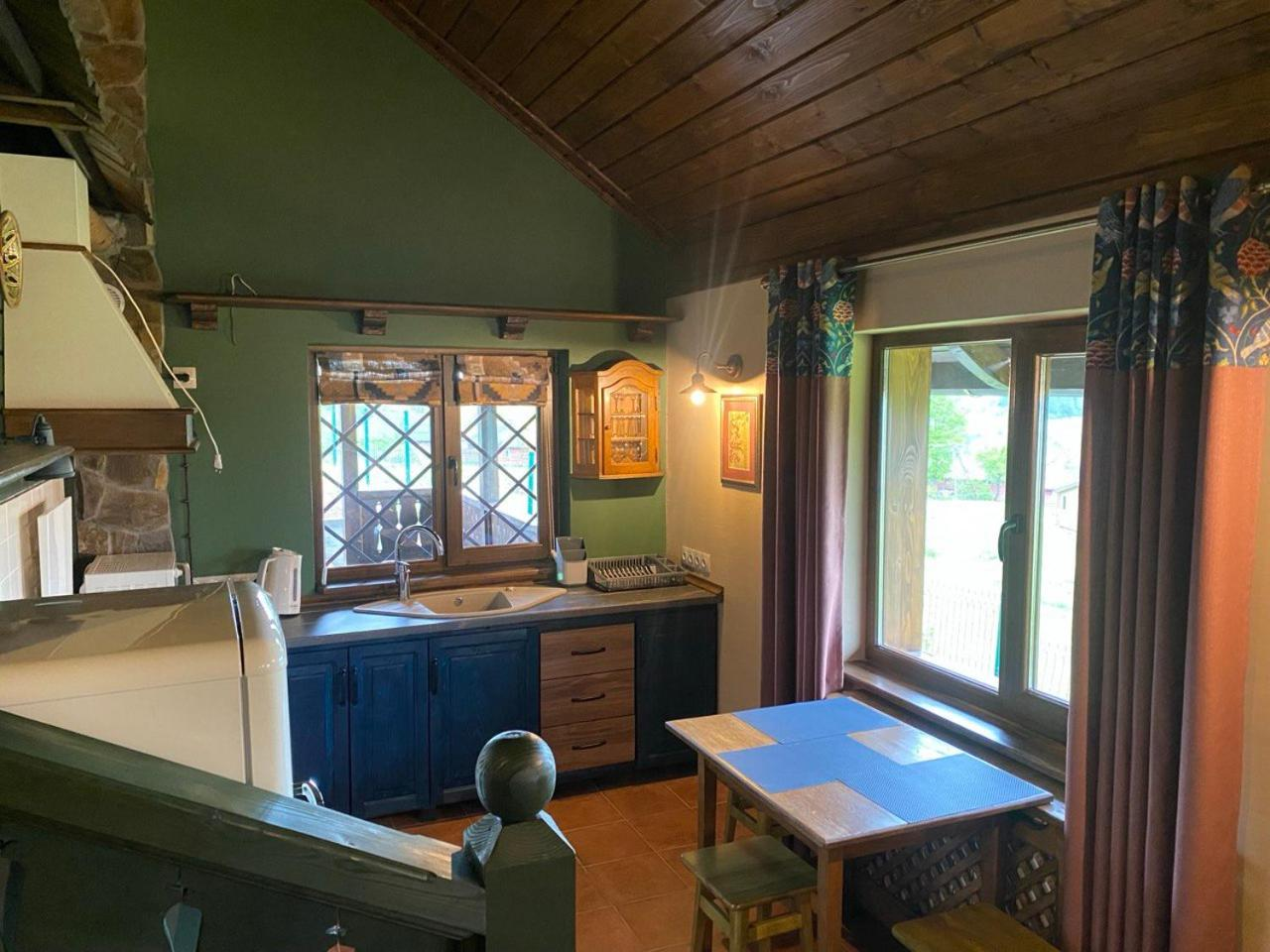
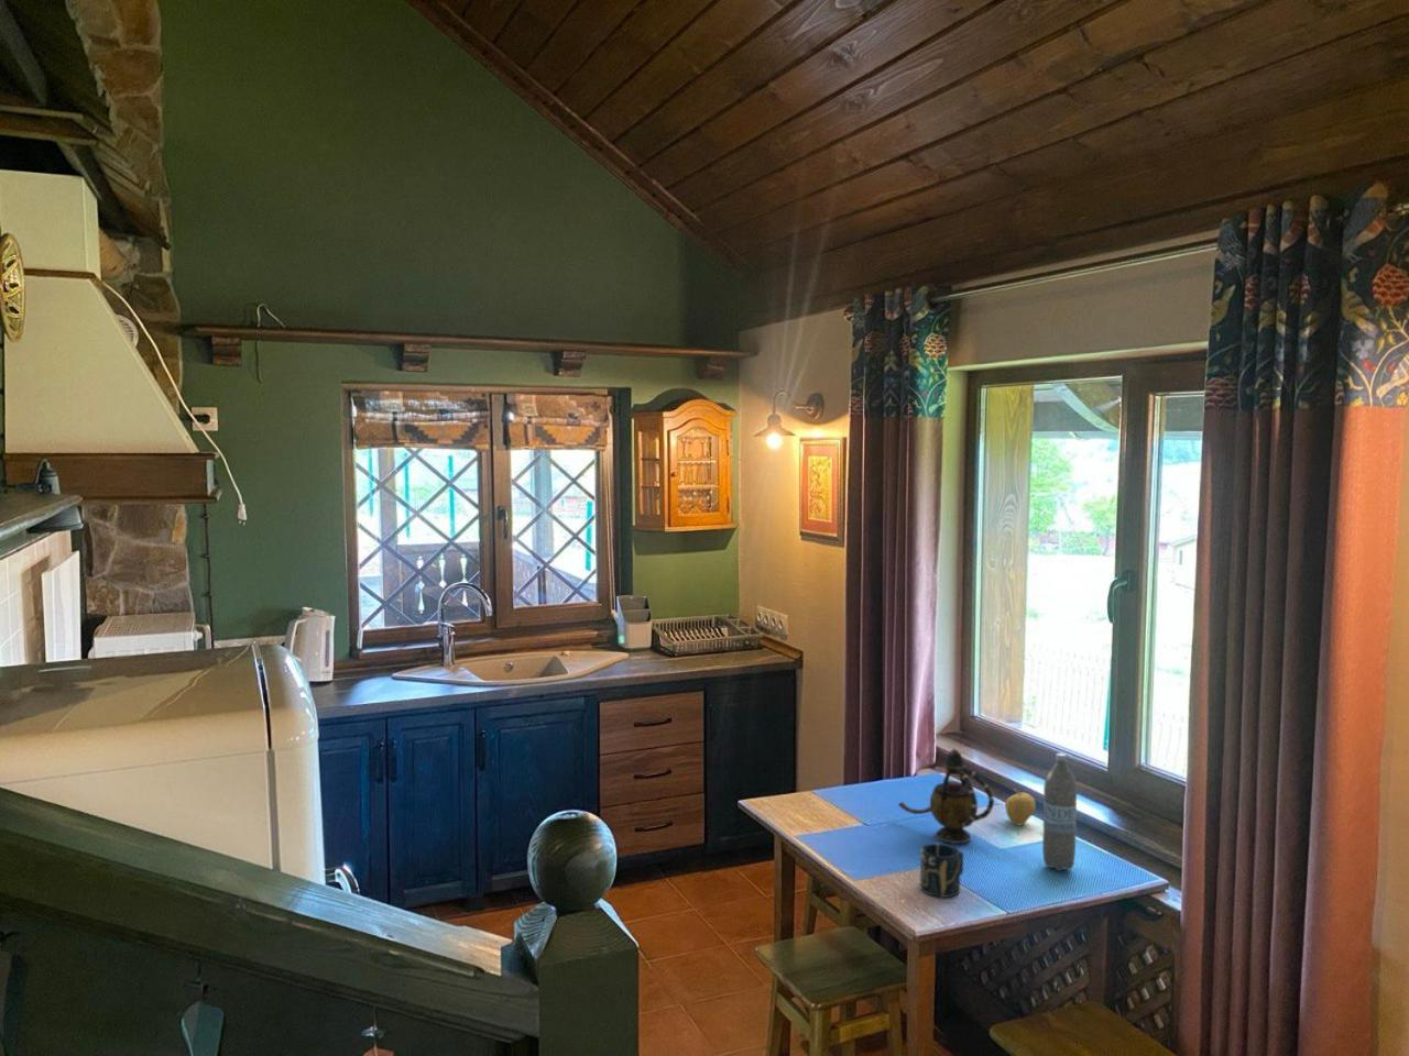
+ fruit [1004,788,1037,826]
+ water bottle [1042,752,1077,872]
+ teapot [898,748,995,845]
+ cup [919,843,964,897]
